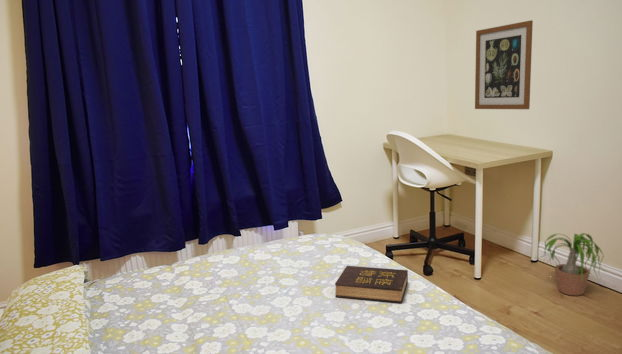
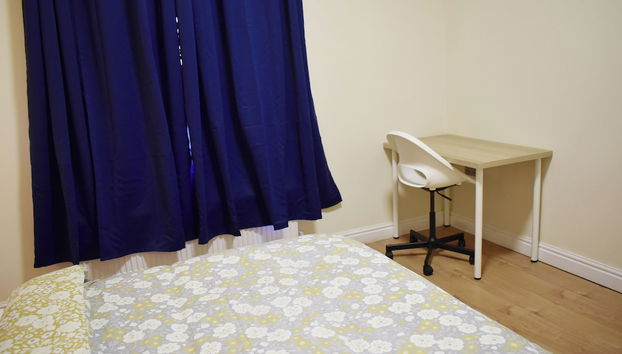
- potted plant [536,232,607,296]
- hardback book [334,265,409,304]
- wall art [474,19,534,110]
